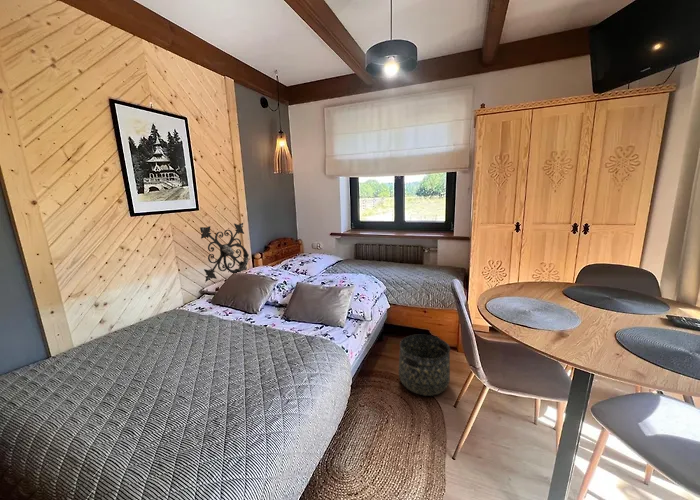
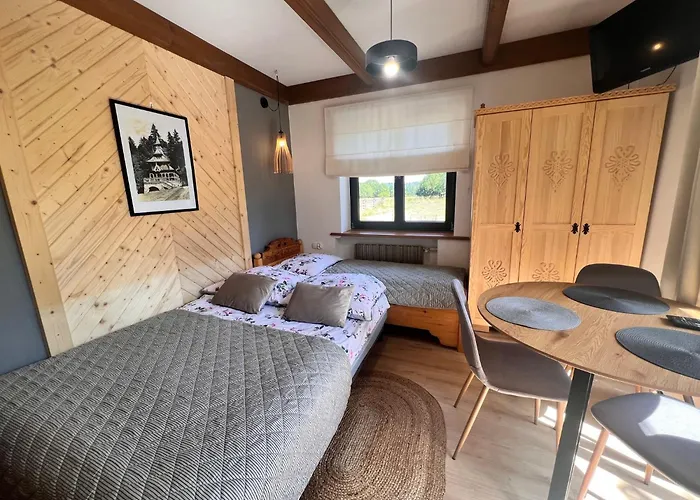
- wall ornament [199,222,250,283]
- basket [398,334,451,397]
